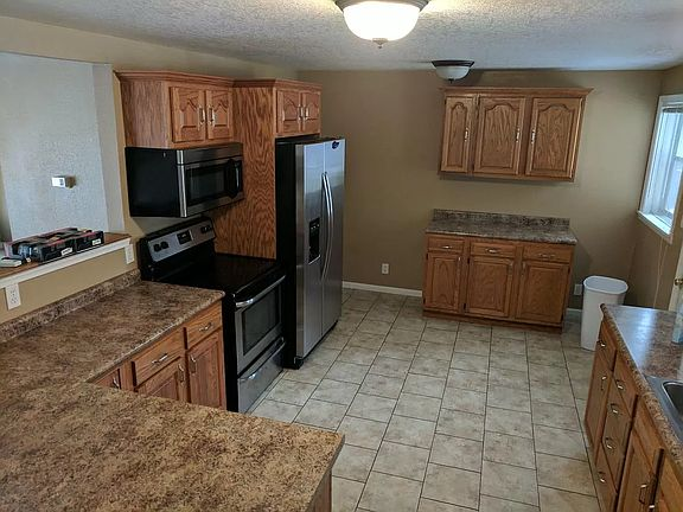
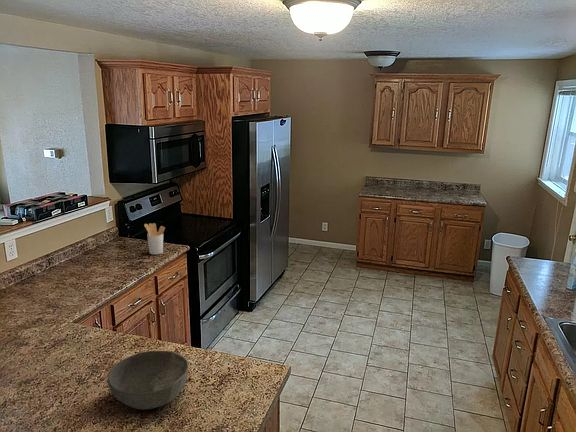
+ utensil holder [143,222,166,255]
+ bowl [107,350,190,410]
